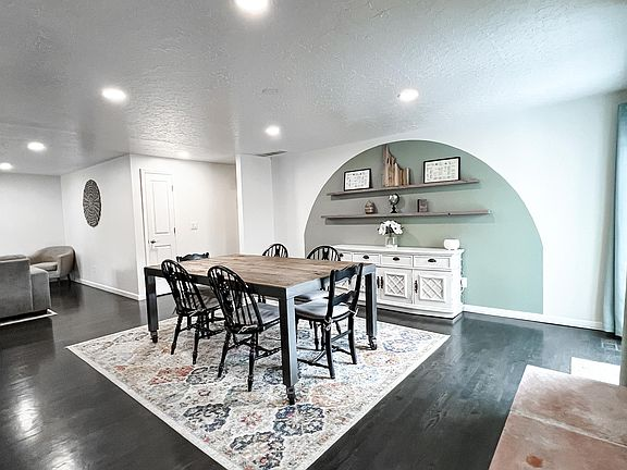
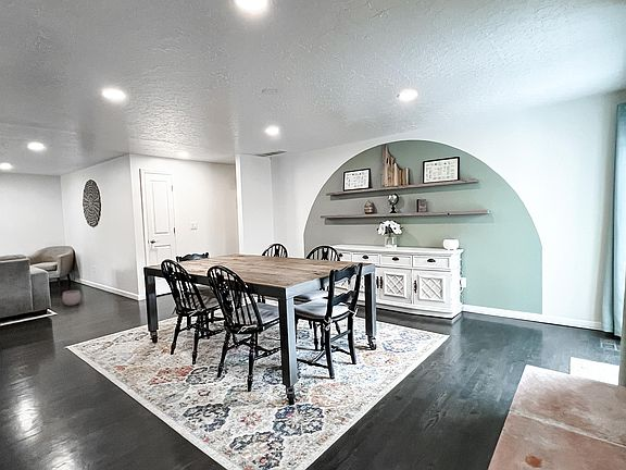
+ plant pot [61,286,82,307]
